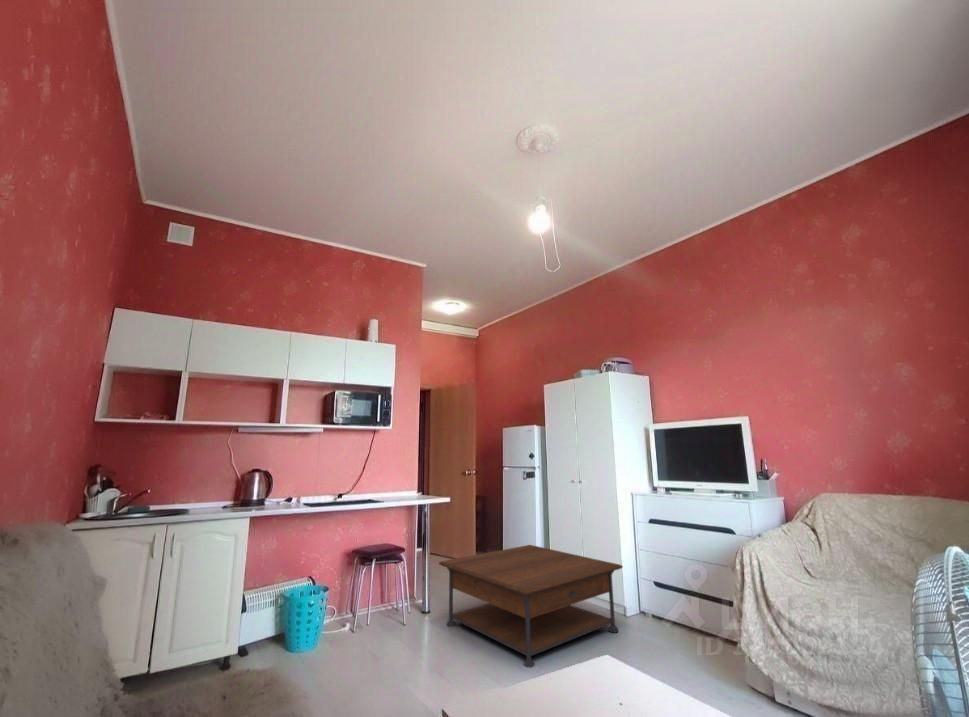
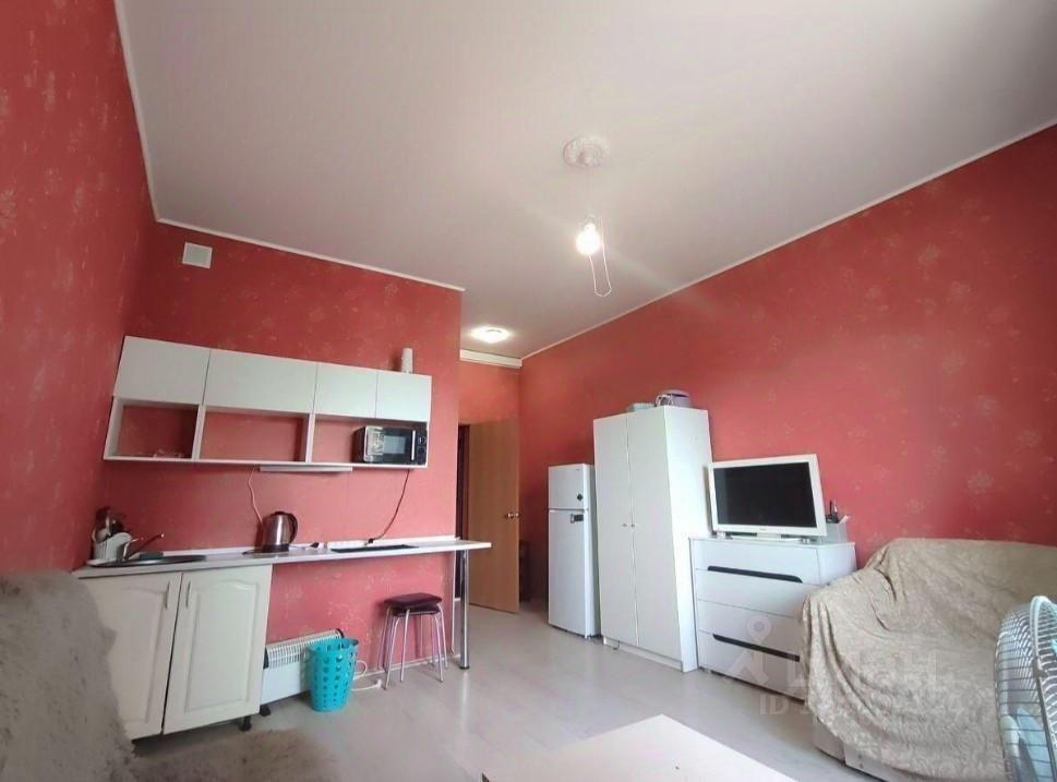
- coffee table [438,544,624,669]
